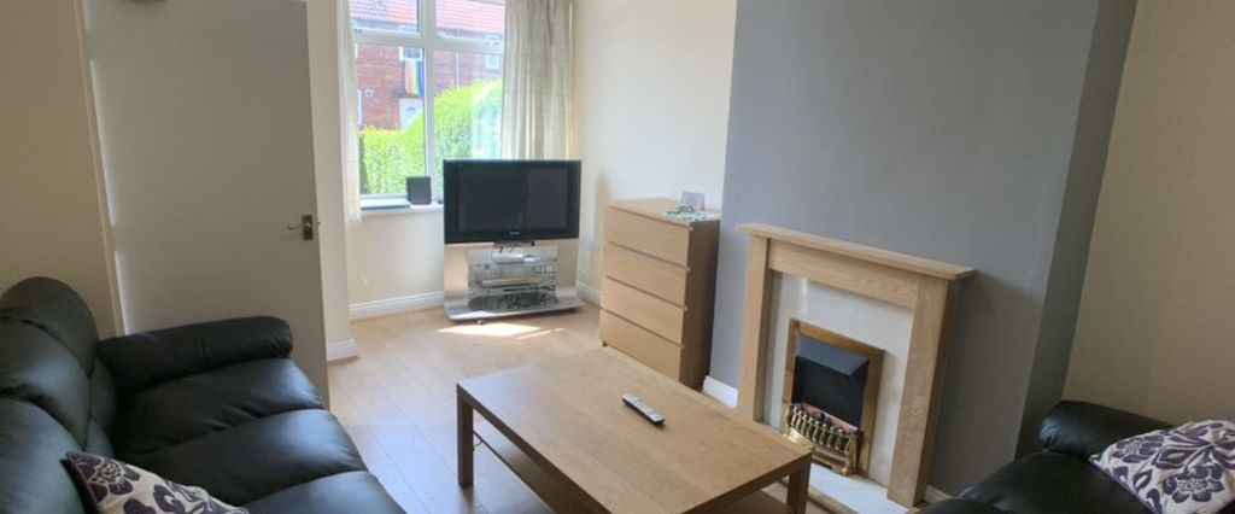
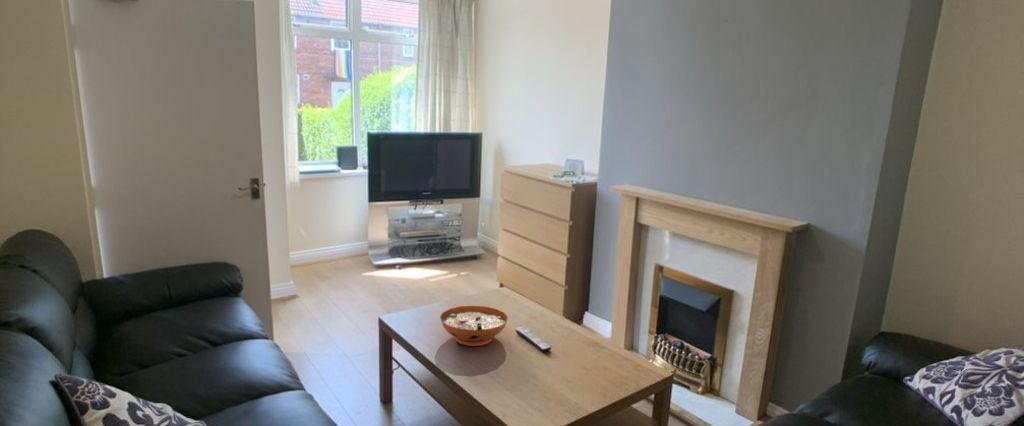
+ decorative bowl [439,305,509,347]
